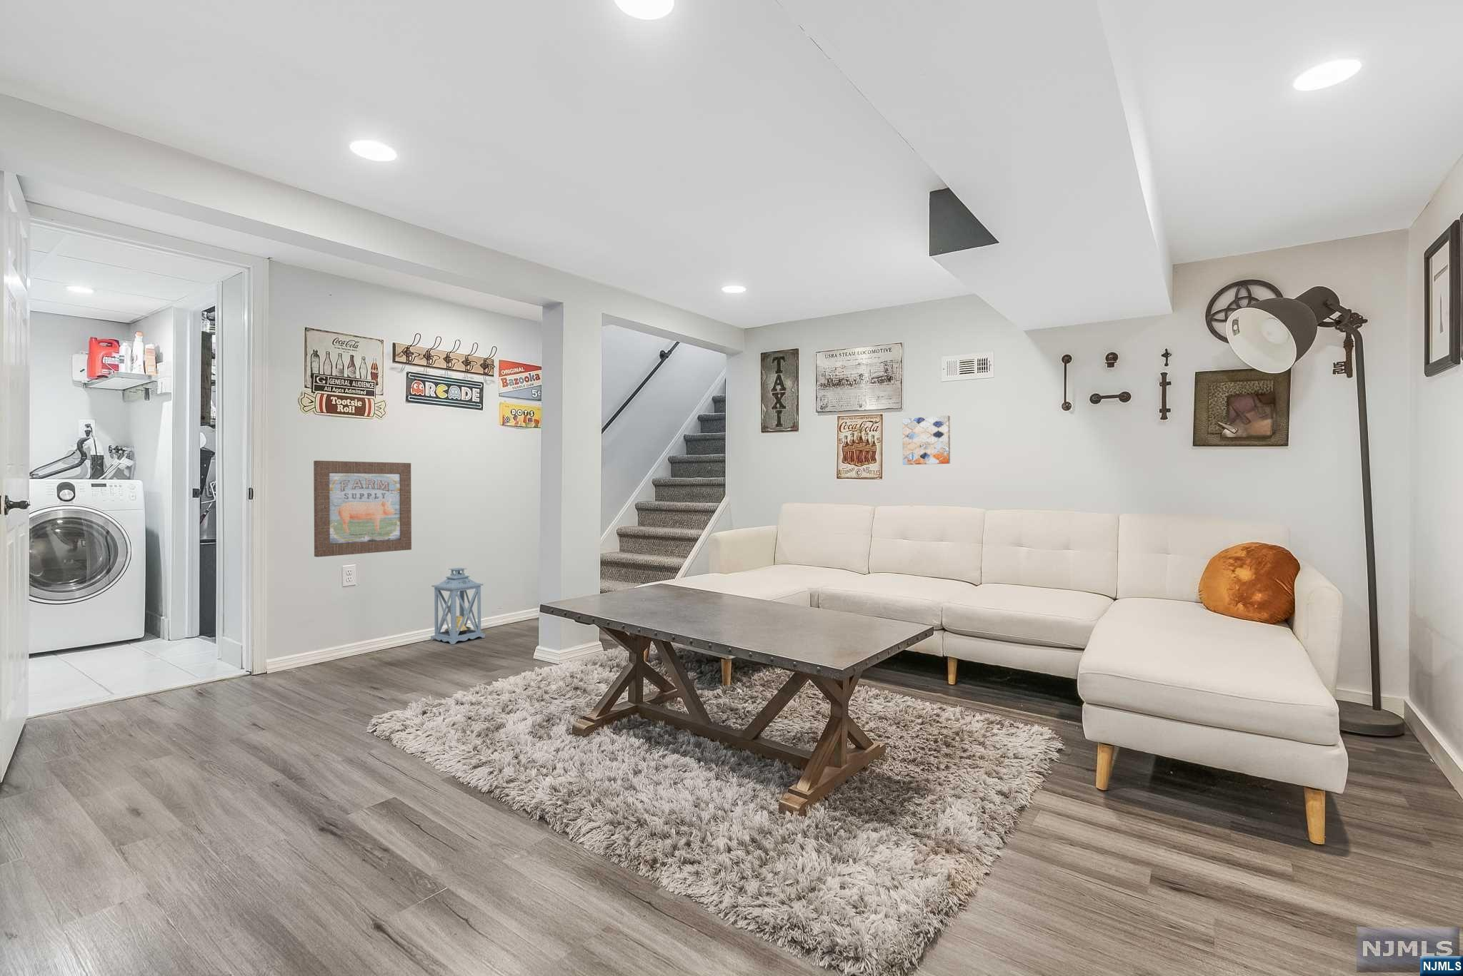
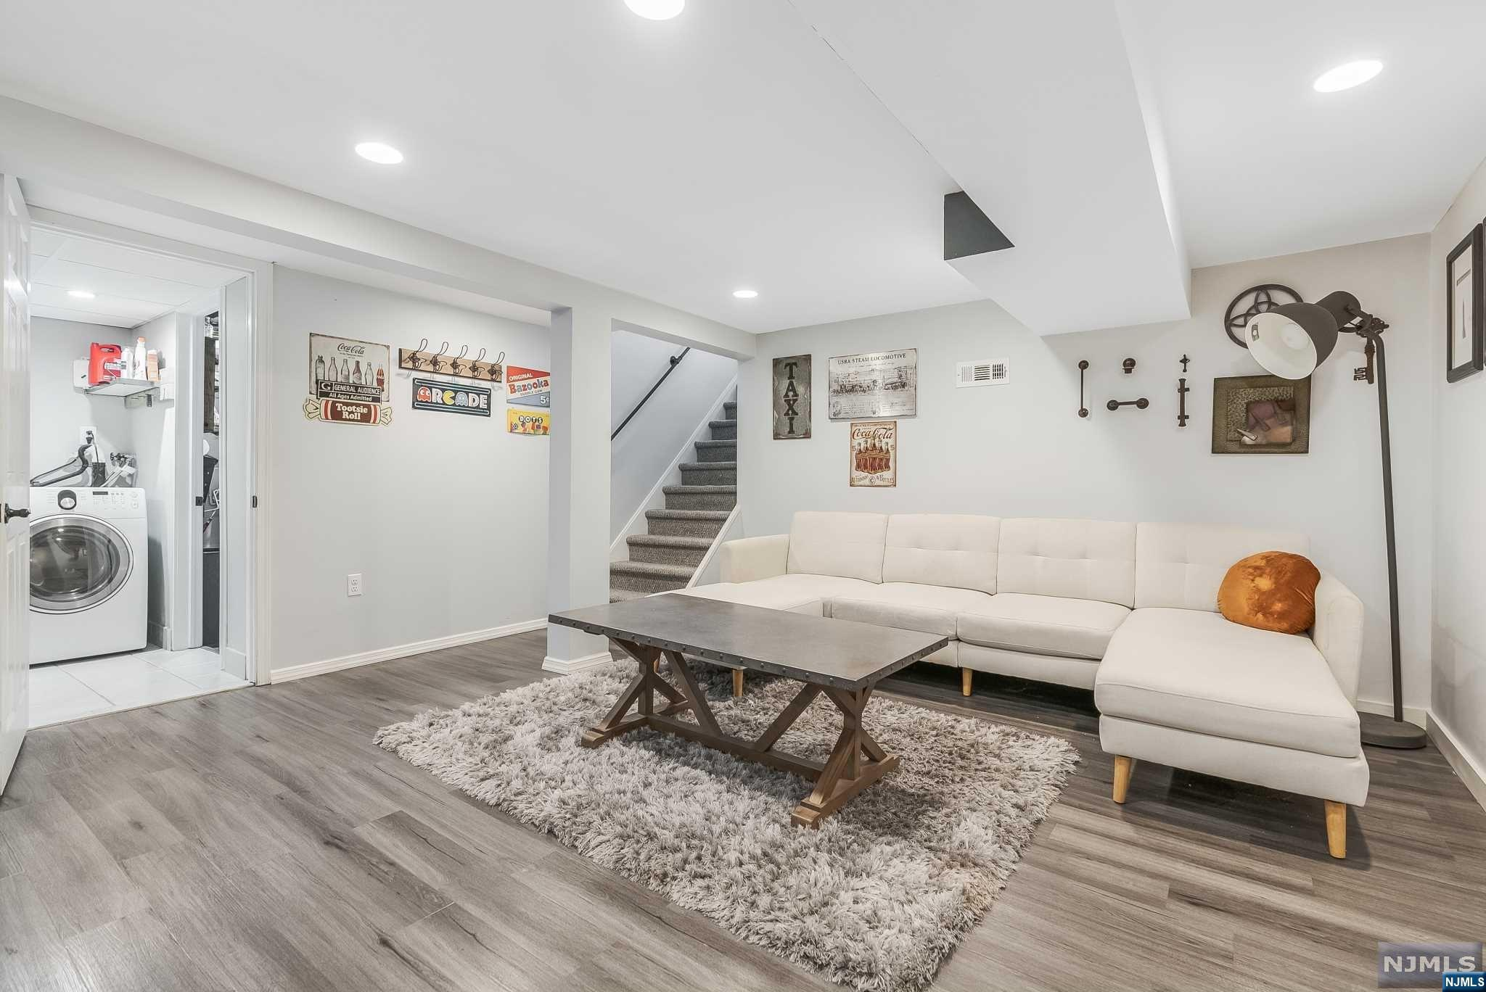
- lantern [430,568,486,645]
- wall art [313,460,412,558]
- wall art [902,415,951,465]
